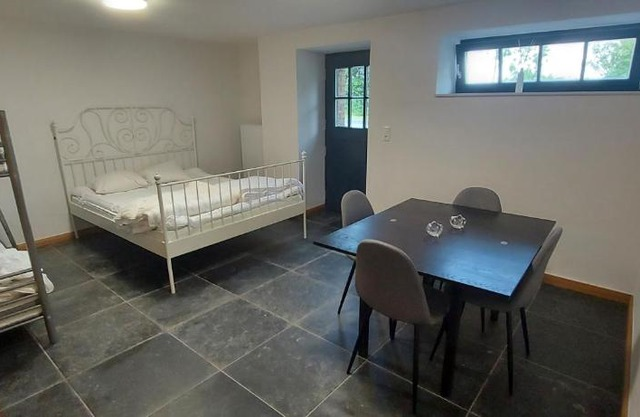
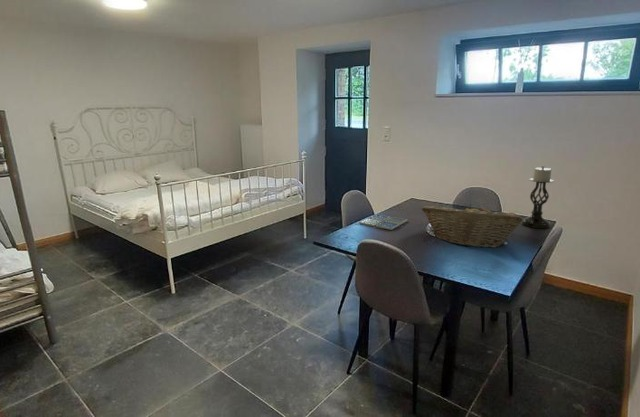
+ fruit basket [421,203,523,249]
+ drink coaster [358,213,408,231]
+ candle holder [520,165,555,229]
